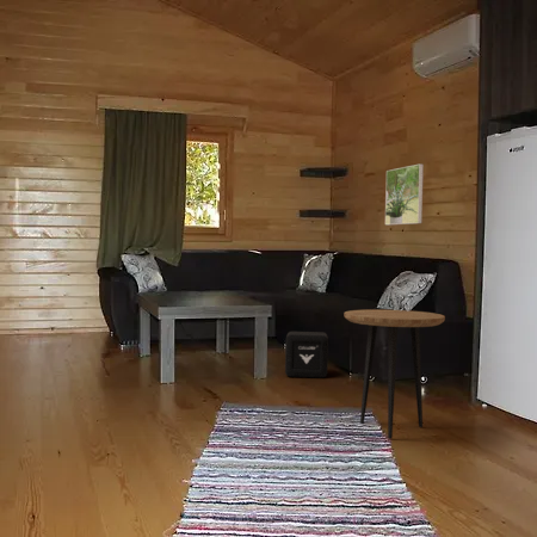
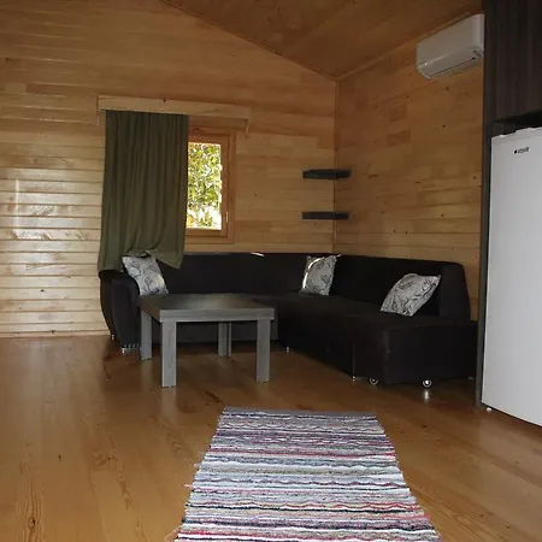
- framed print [384,163,425,226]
- side table [344,309,446,439]
- air purifier [284,331,329,378]
